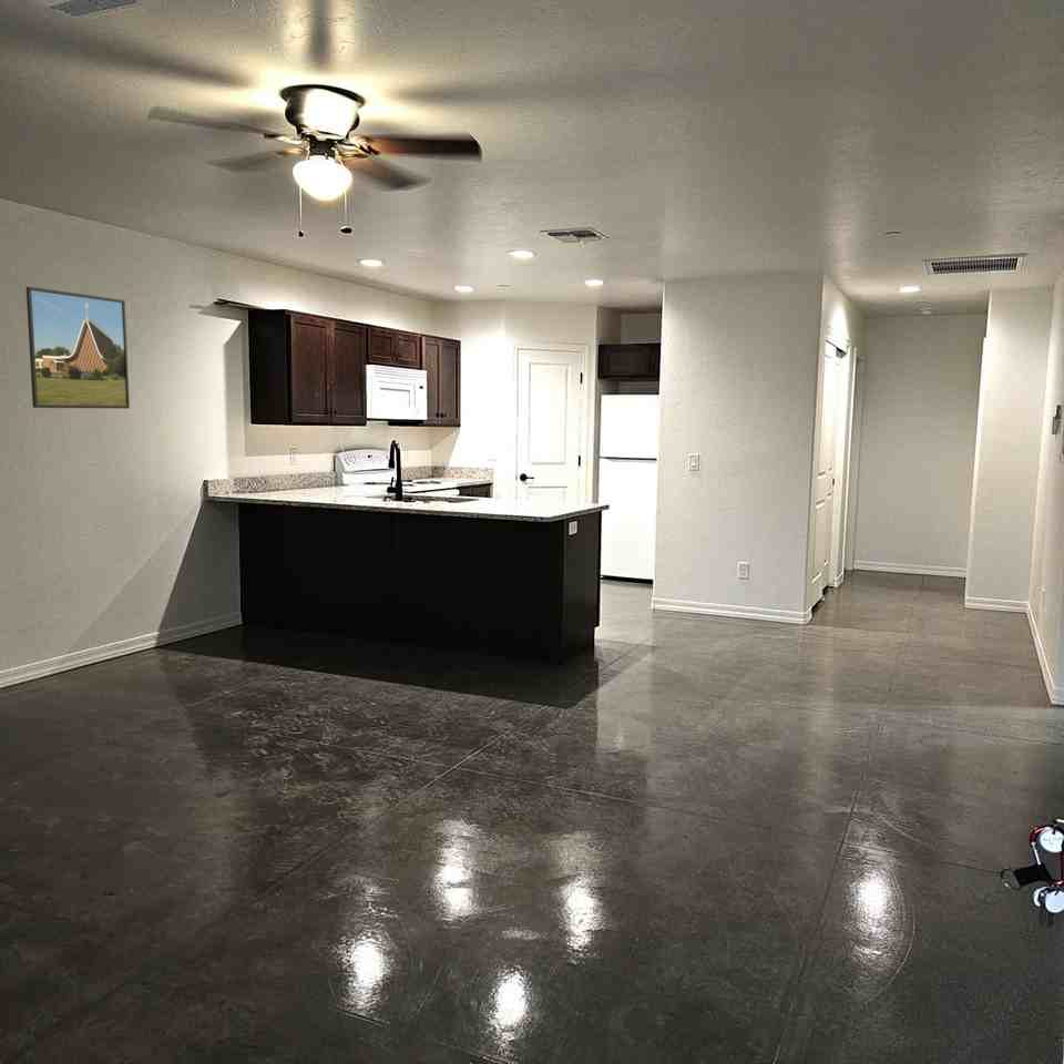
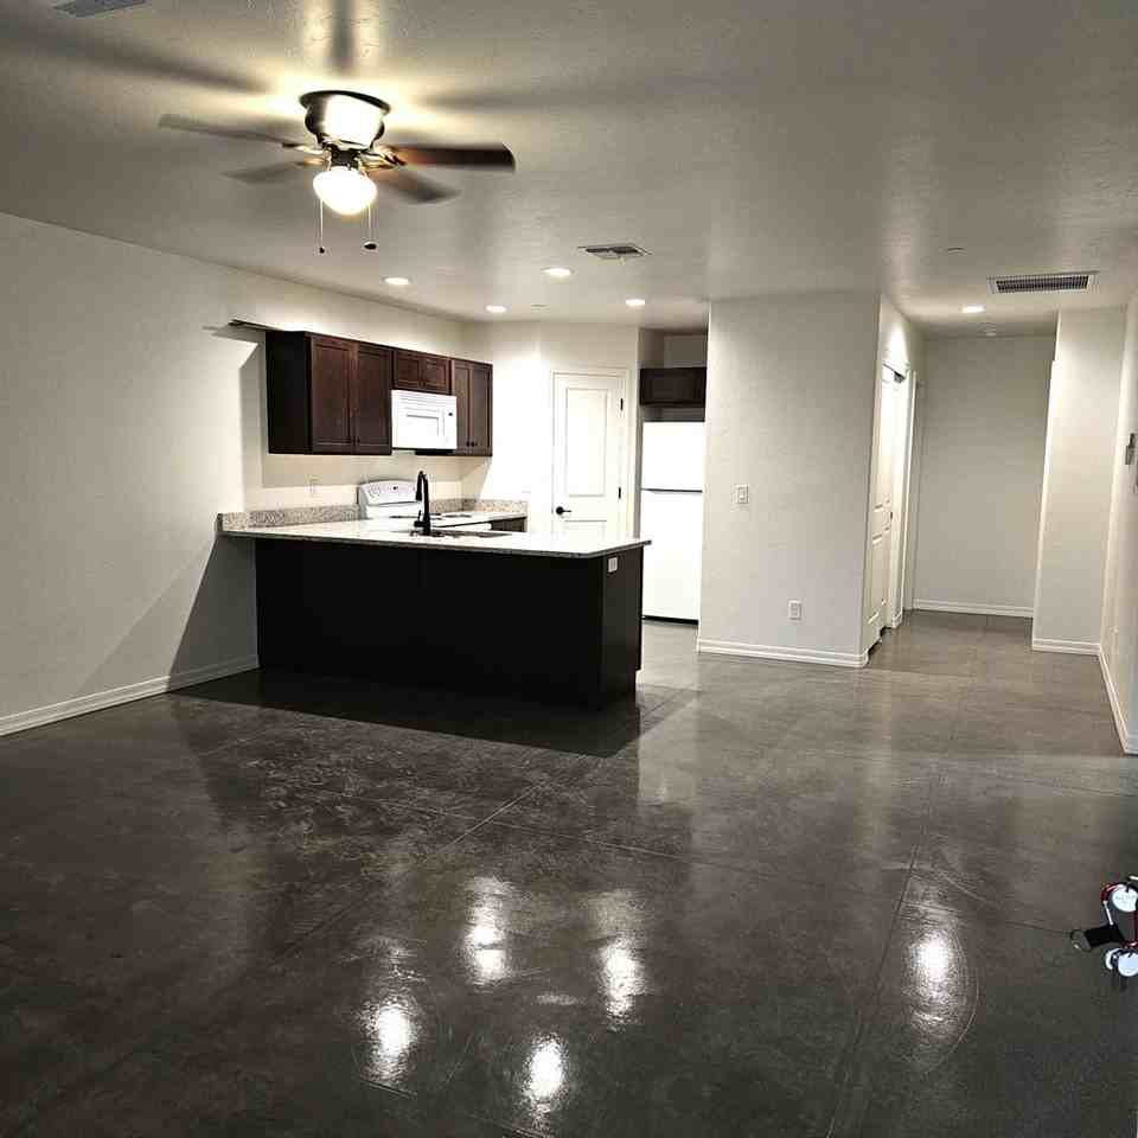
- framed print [25,286,131,410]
